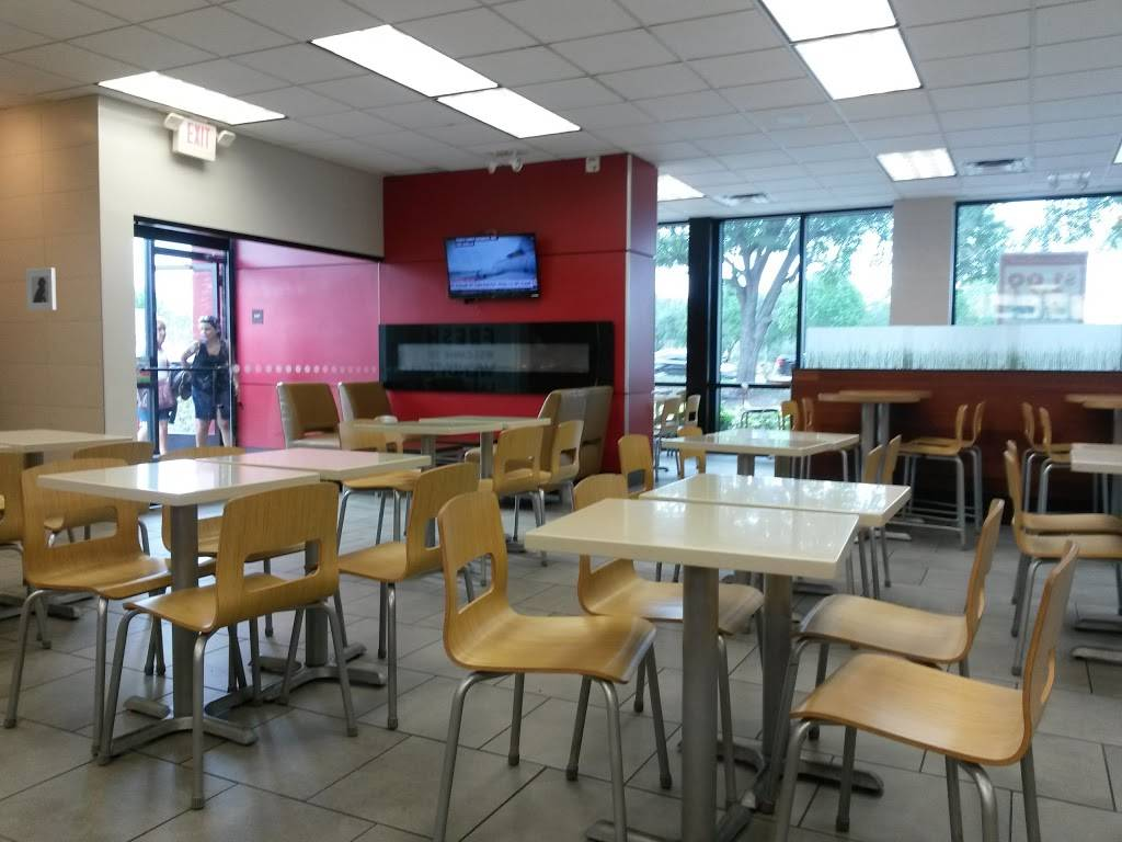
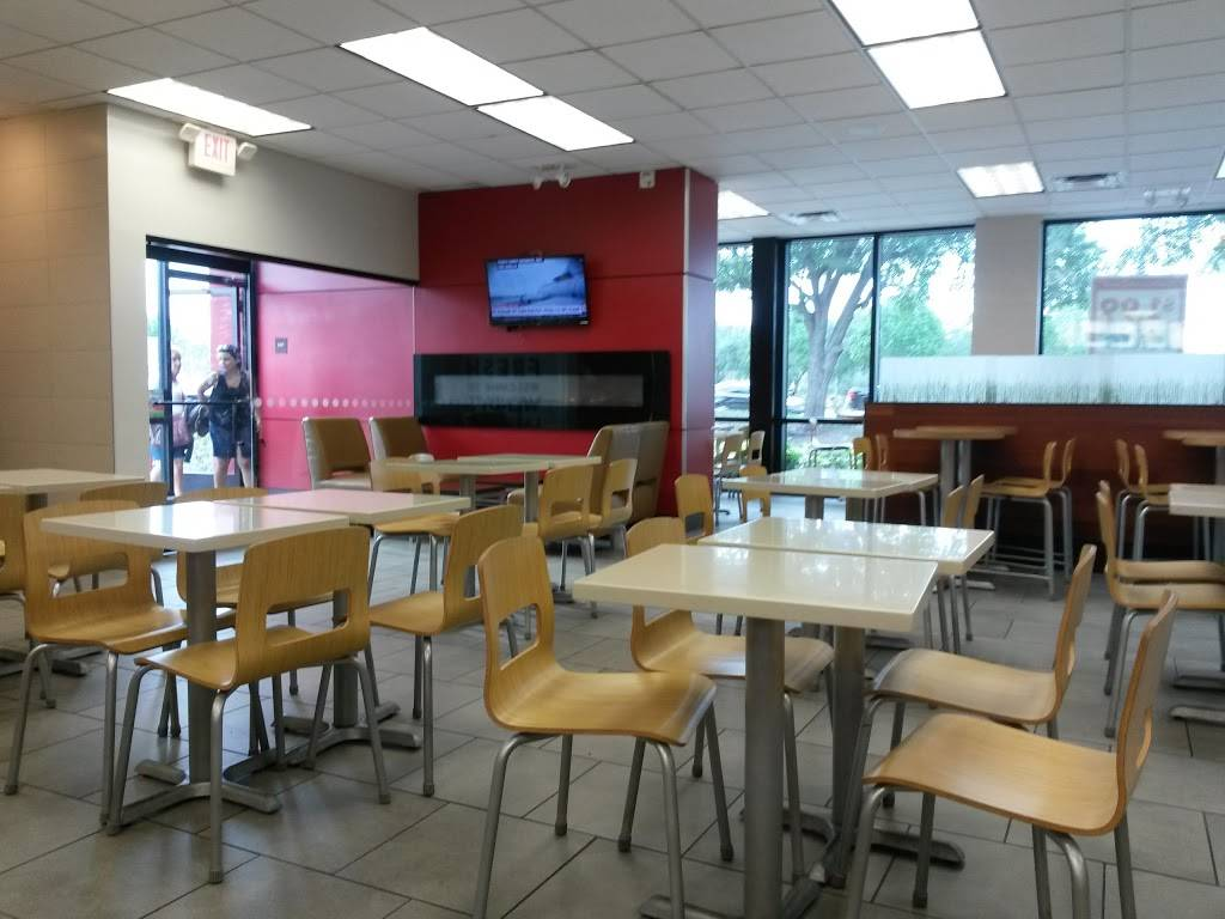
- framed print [25,266,57,312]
